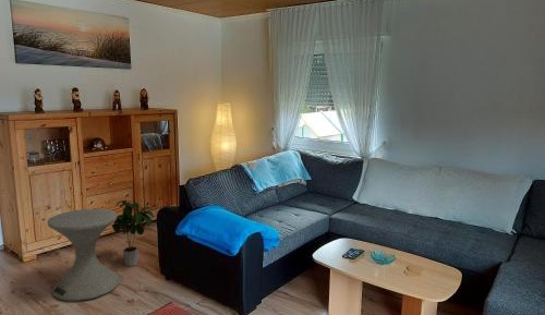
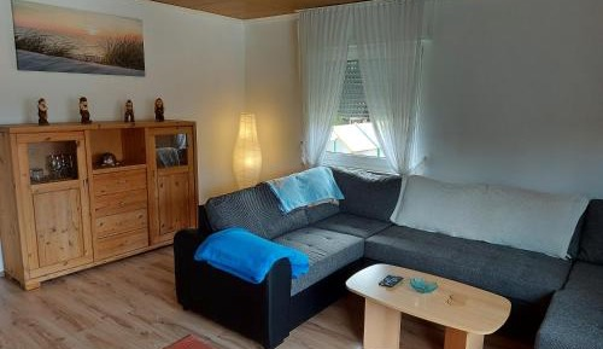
- side table [47,208,121,302]
- potted plant [111,199,155,268]
